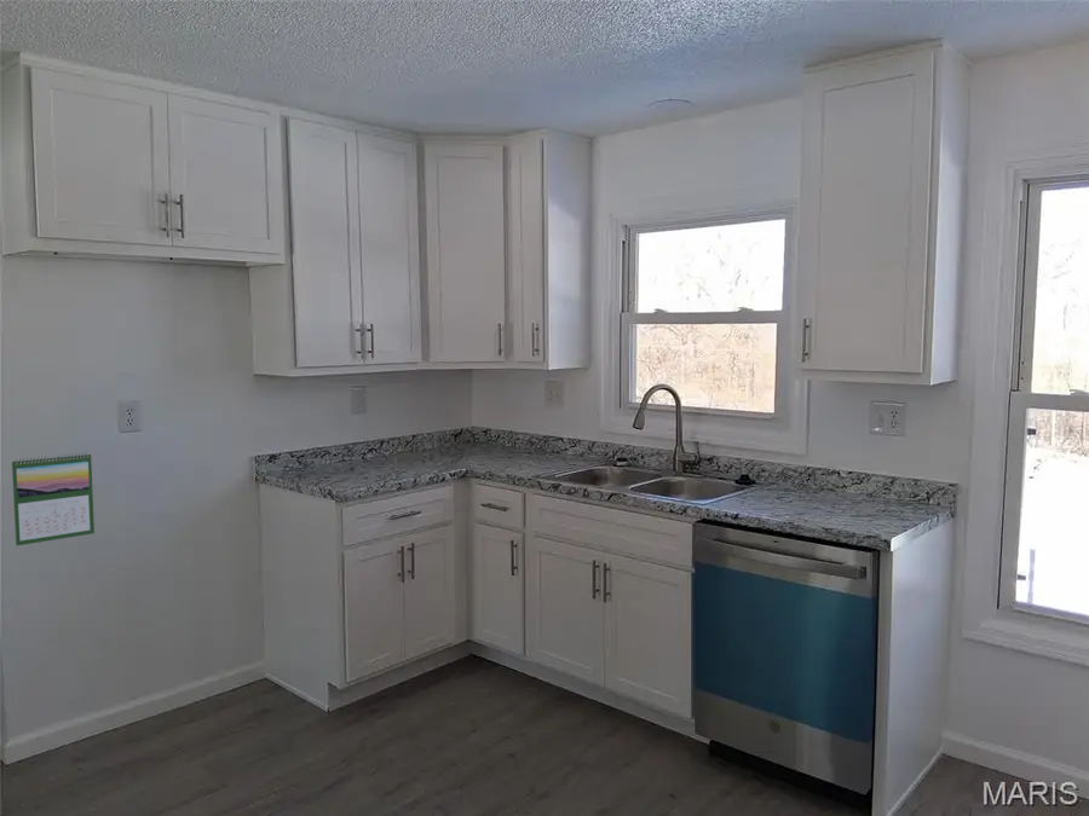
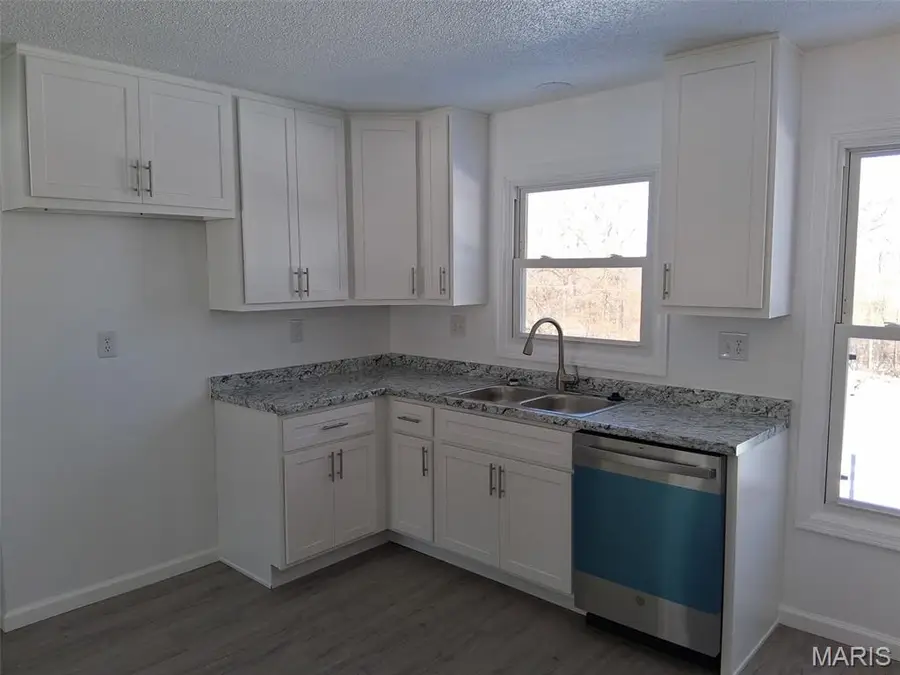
- calendar [11,451,96,546]
